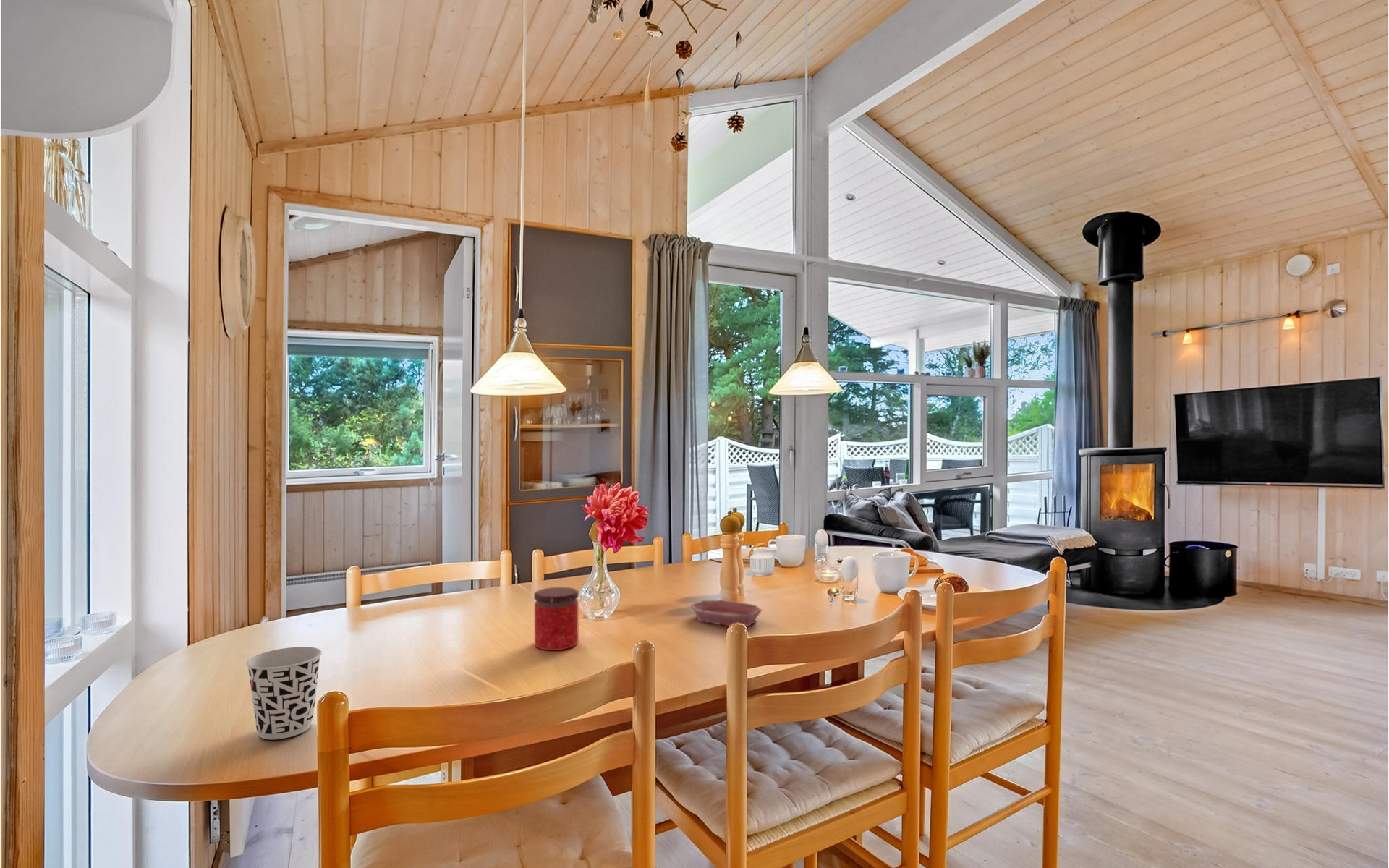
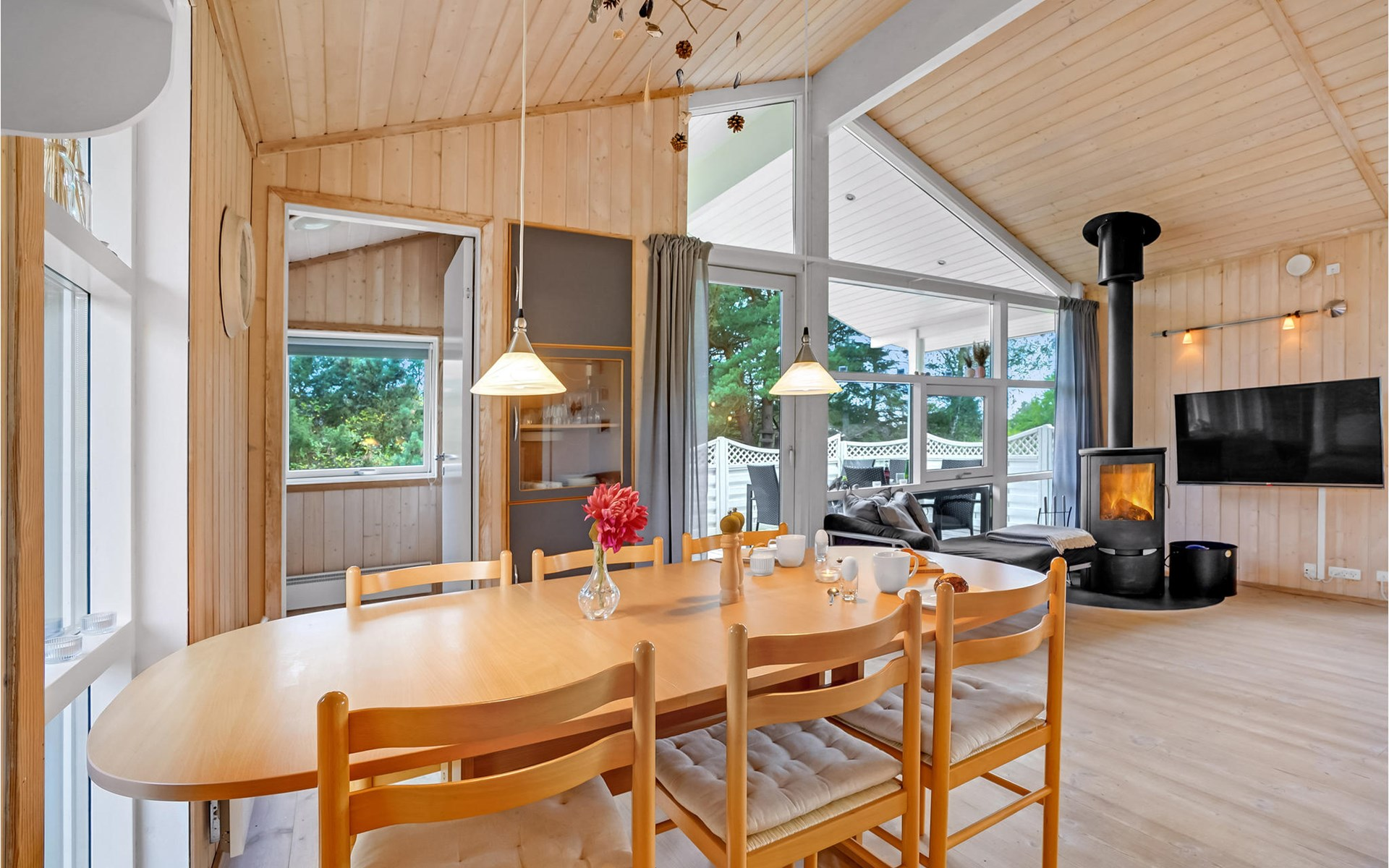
- bowl [690,599,763,627]
- jam [533,587,579,651]
- cup [245,646,323,740]
